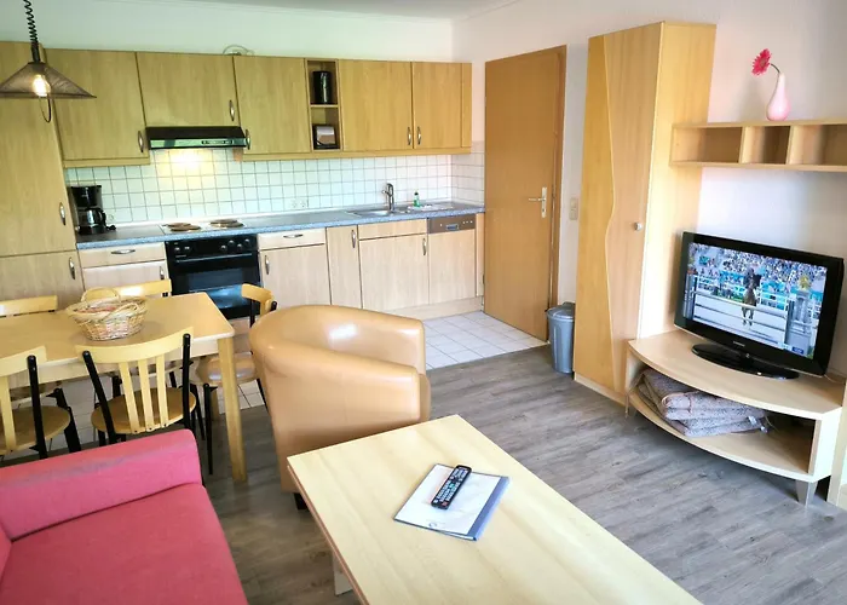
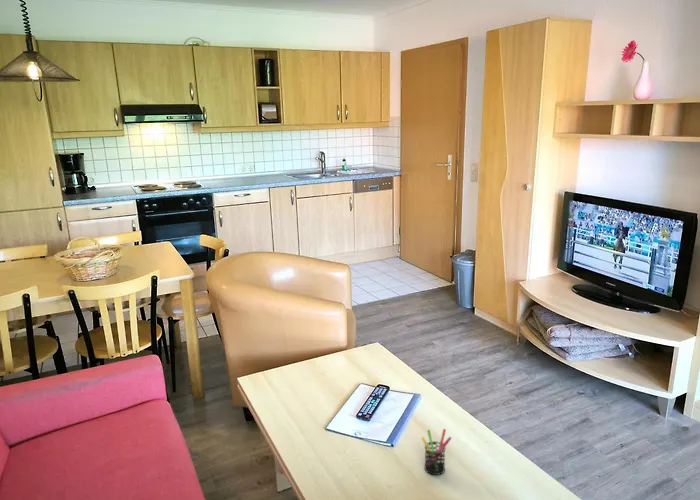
+ pen holder [420,428,452,476]
